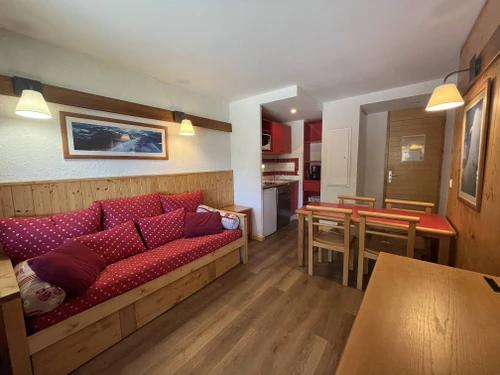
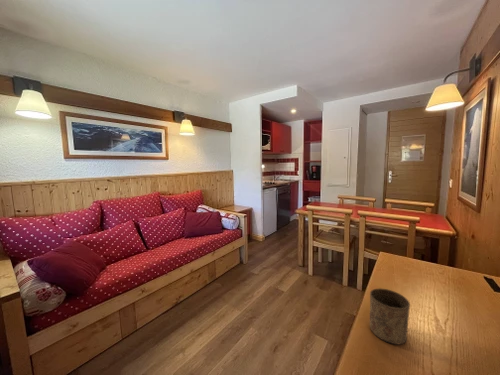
+ cup [369,287,411,345]
